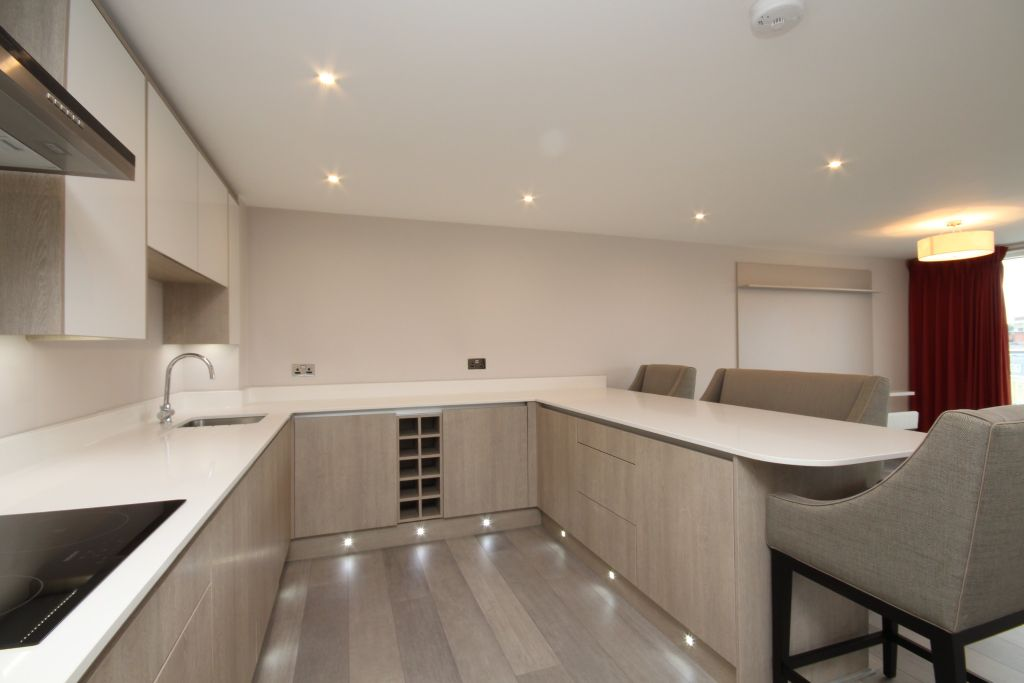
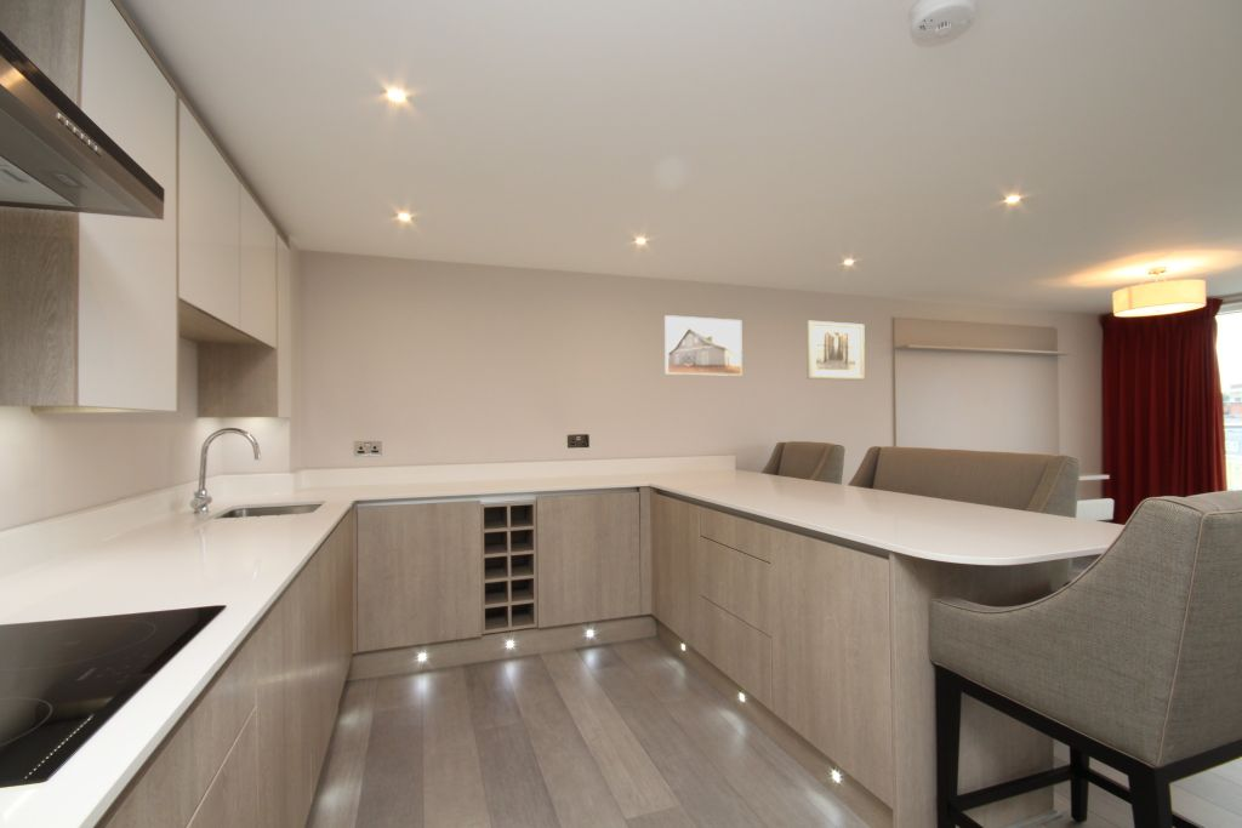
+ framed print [663,314,744,377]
+ wall art [805,320,866,382]
